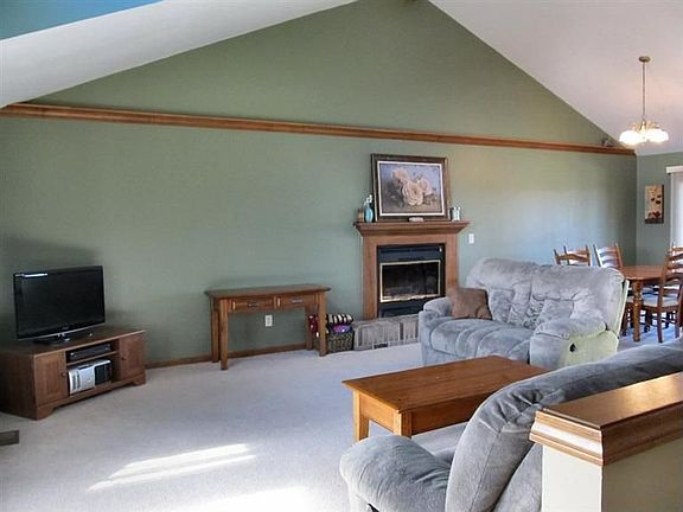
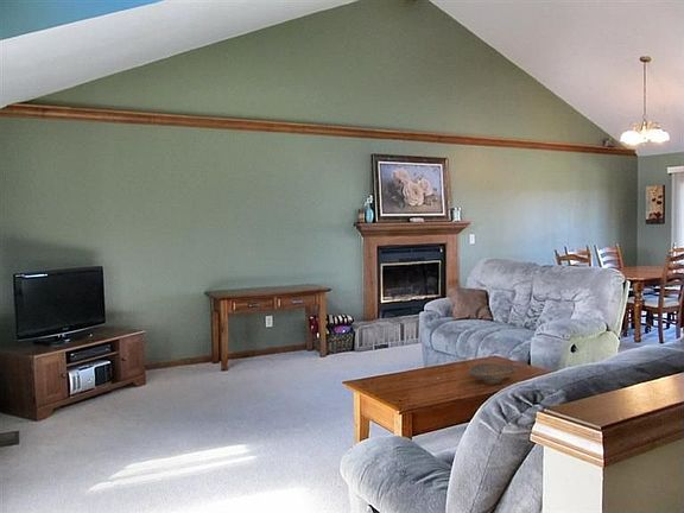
+ decorative bowl [468,362,517,385]
